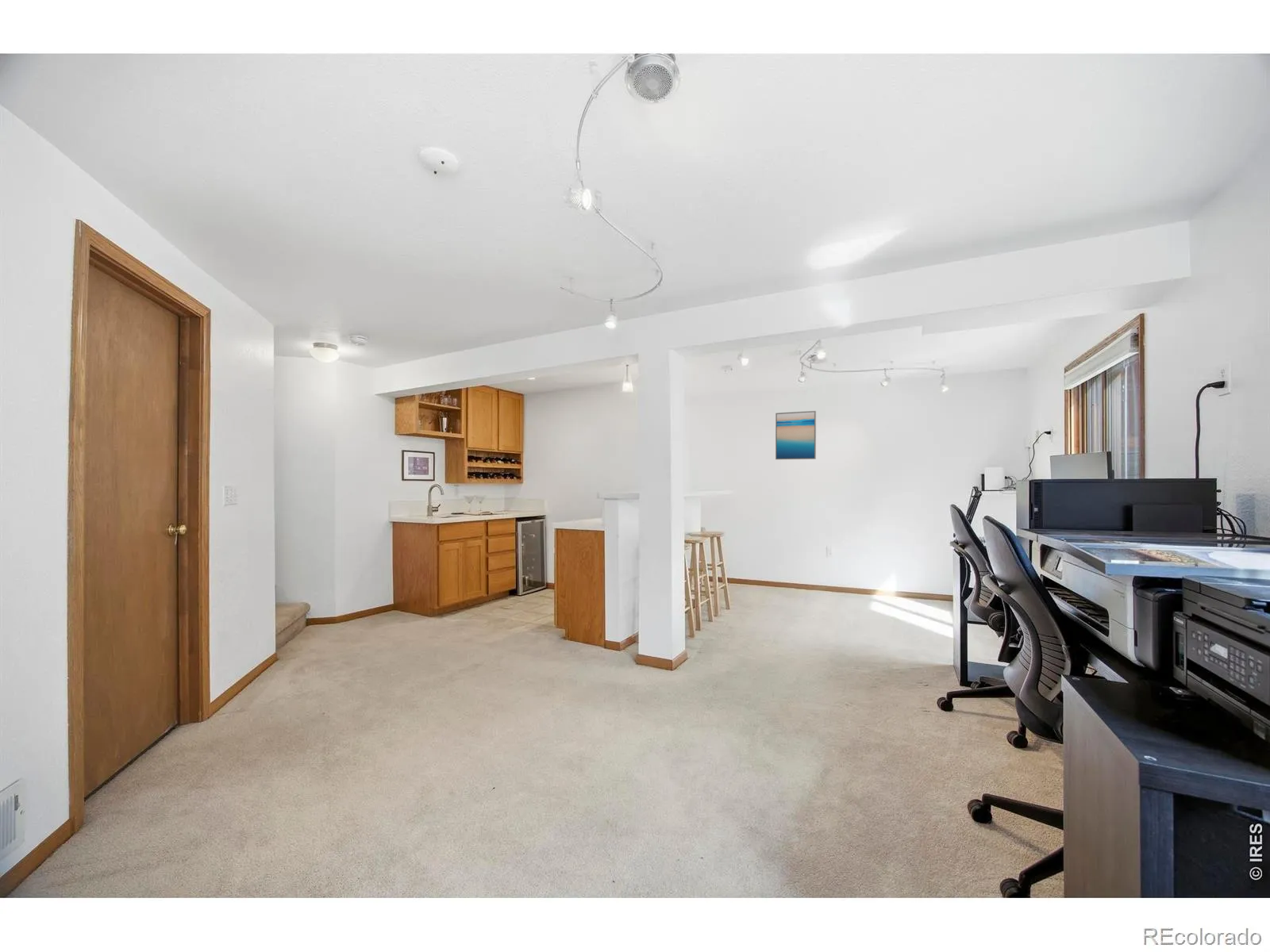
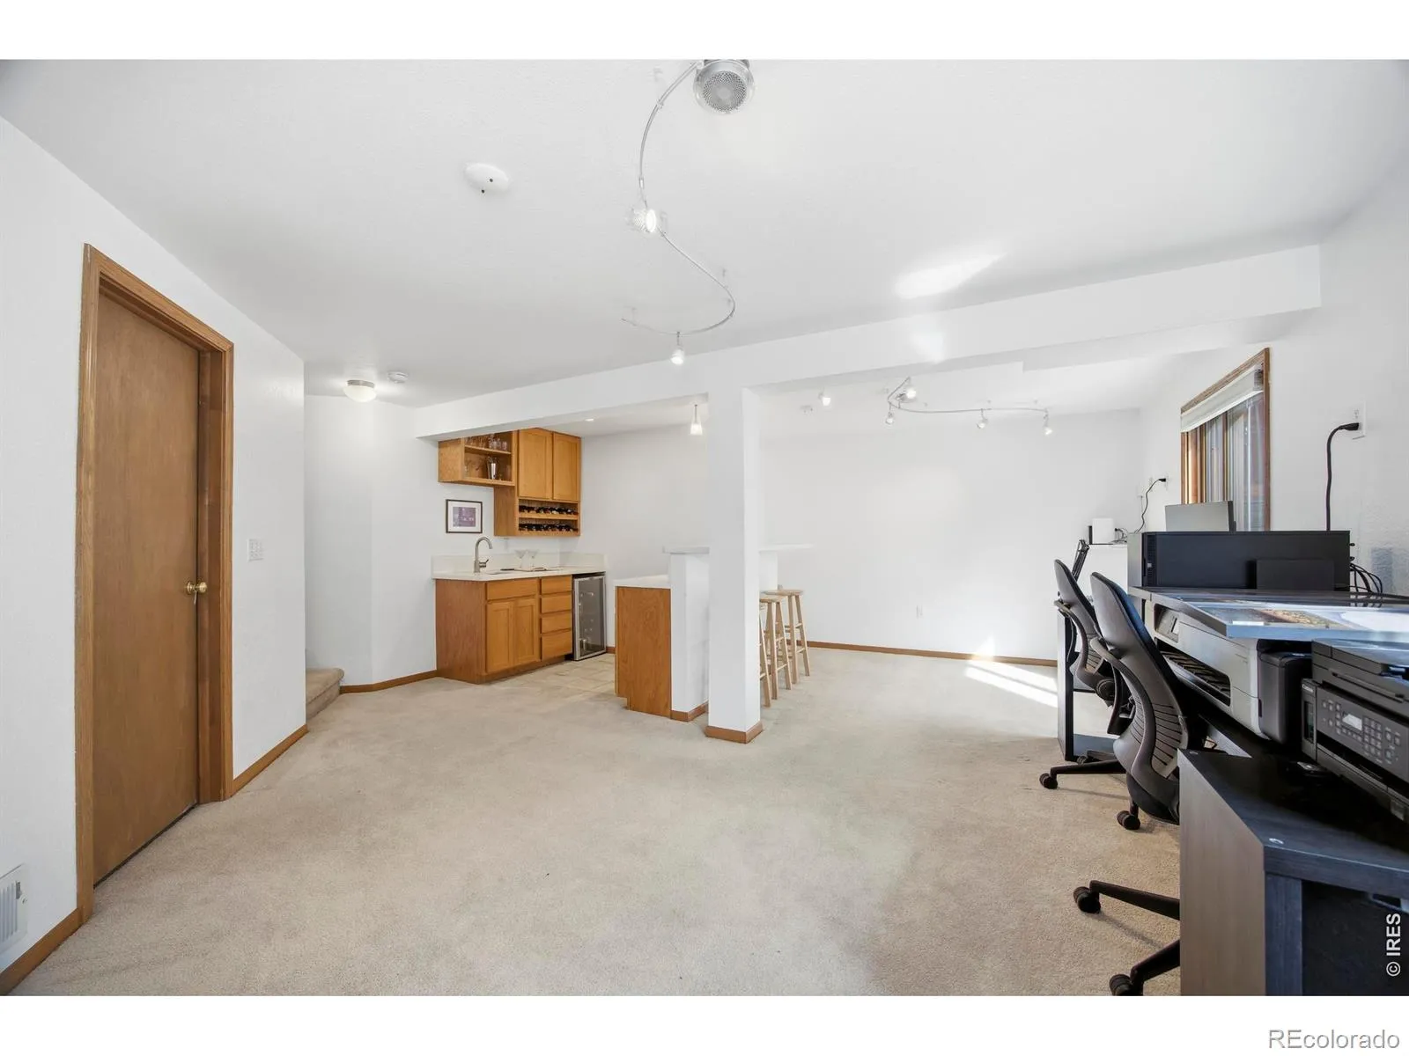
- wall art [775,410,817,460]
